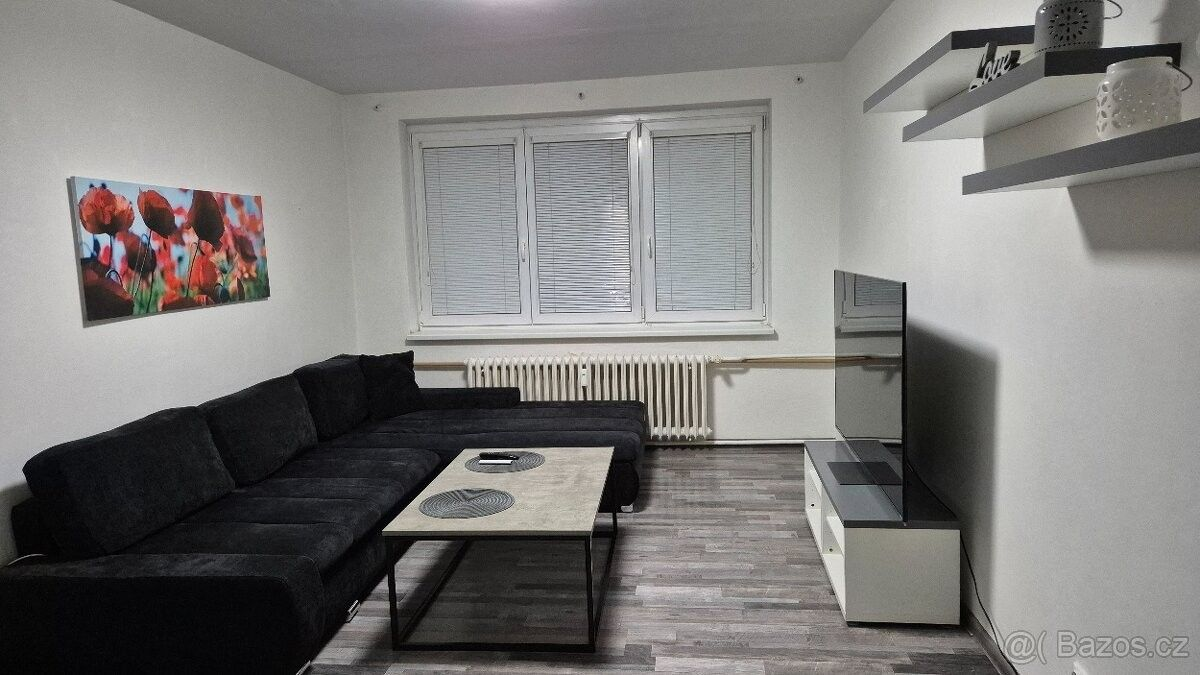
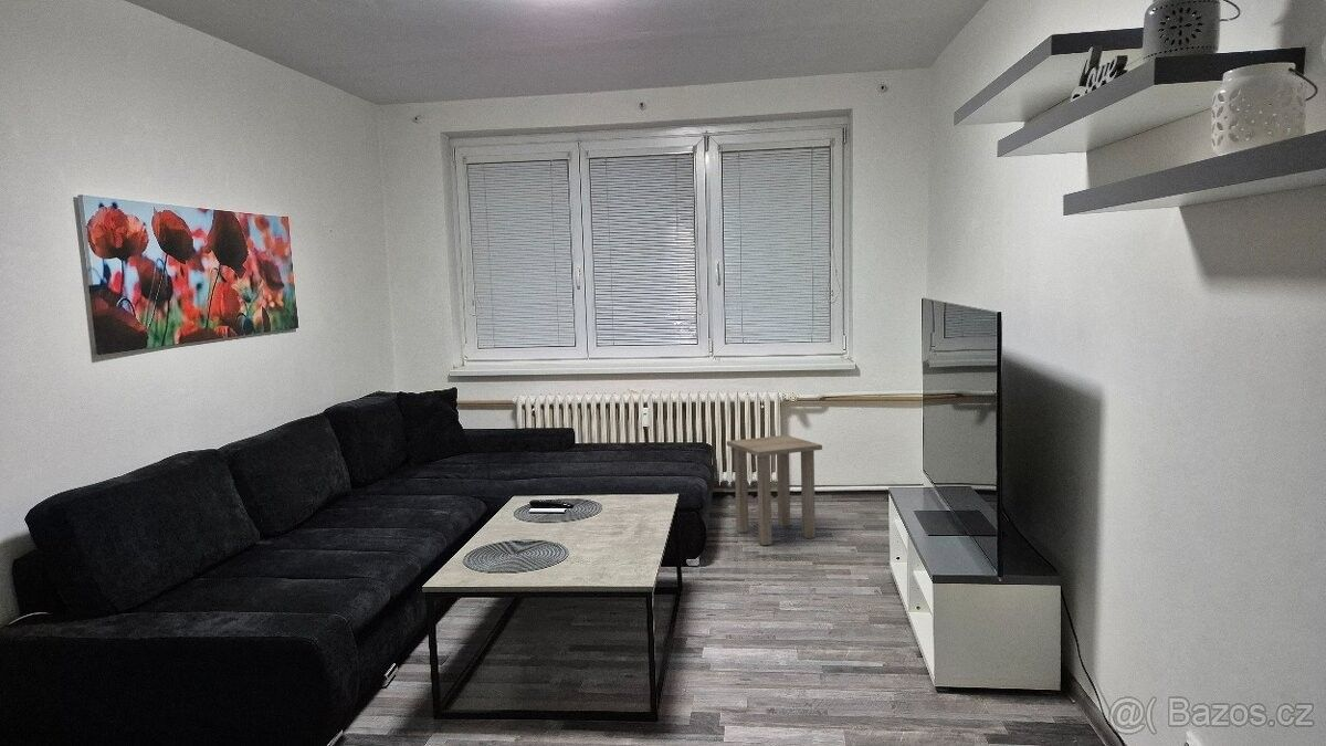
+ side table [726,434,823,546]
